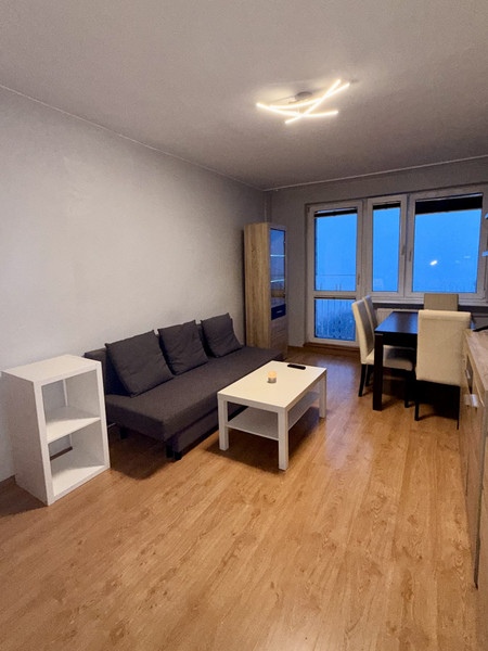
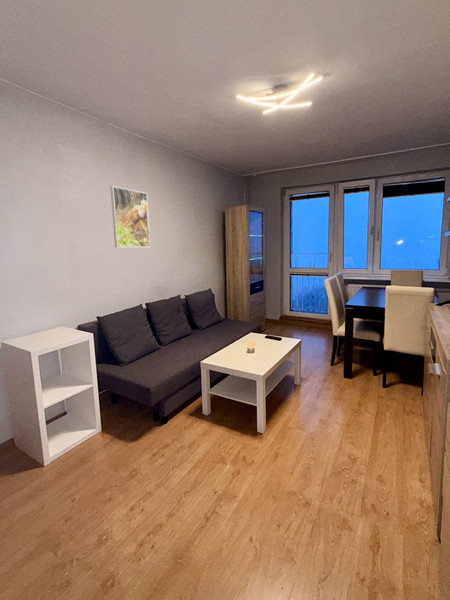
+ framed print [110,185,151,248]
